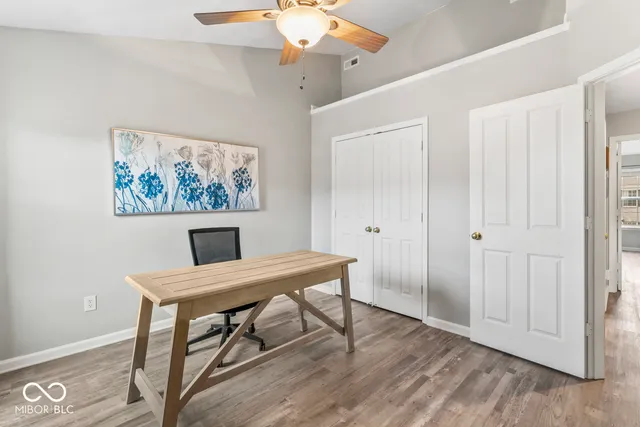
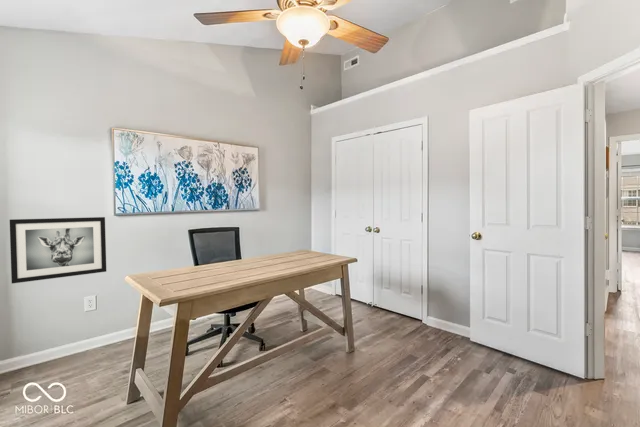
+ wall art [9,216,107,284]
